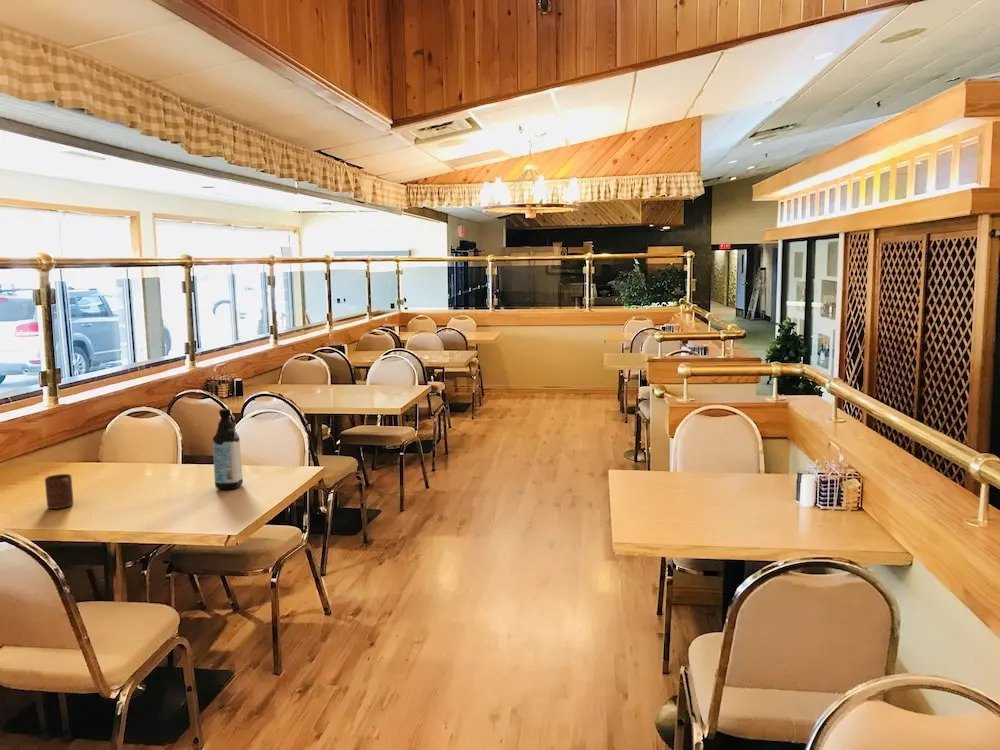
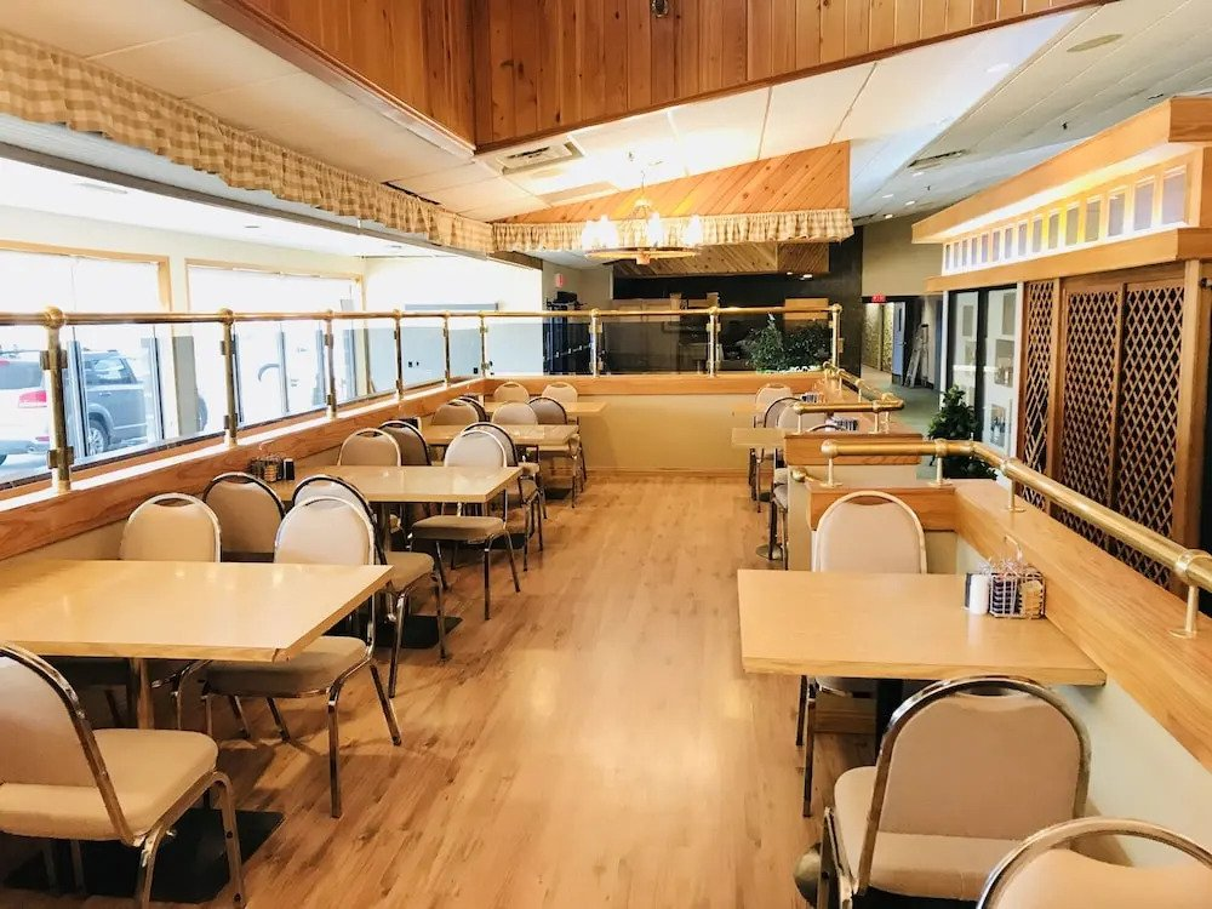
- water bottle [212,408,244,490]
- cup [44,473,74,510]
